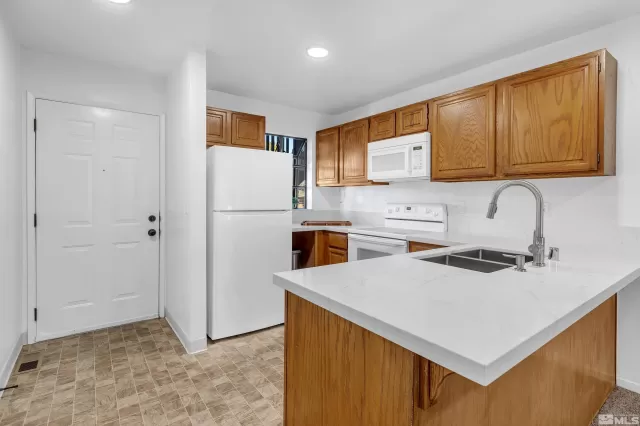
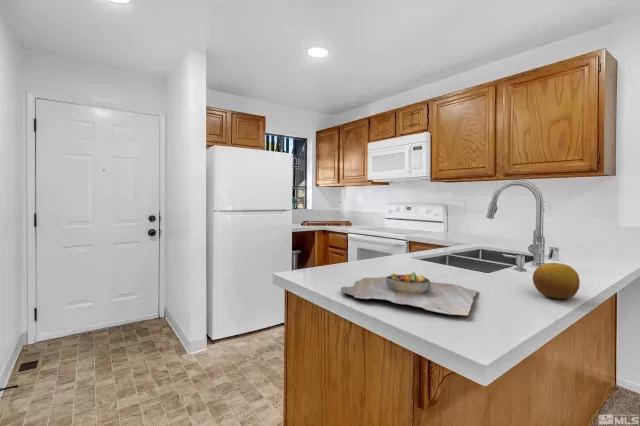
+ cutting board [340,271,478,316]
+ fruit [532,262,581,300]
